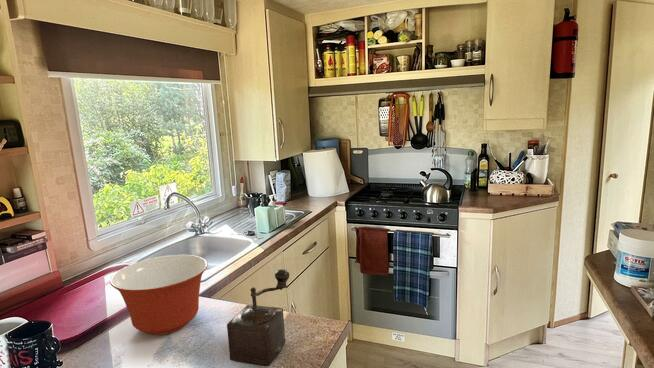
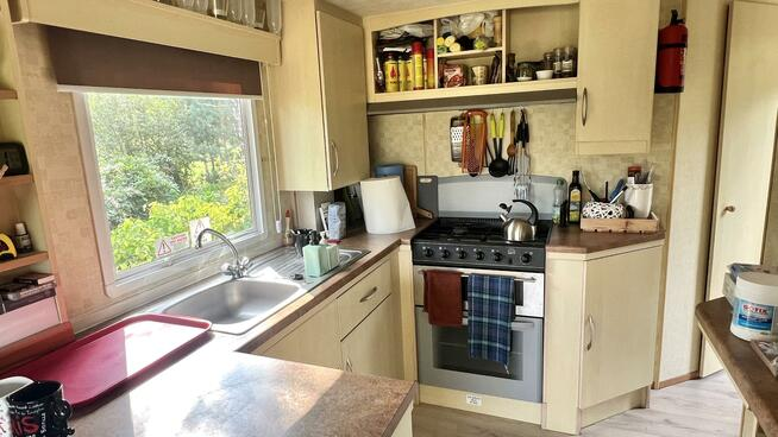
- pepper mill [226,268,290,367]
- mixing bowl [109,254,209,336]
